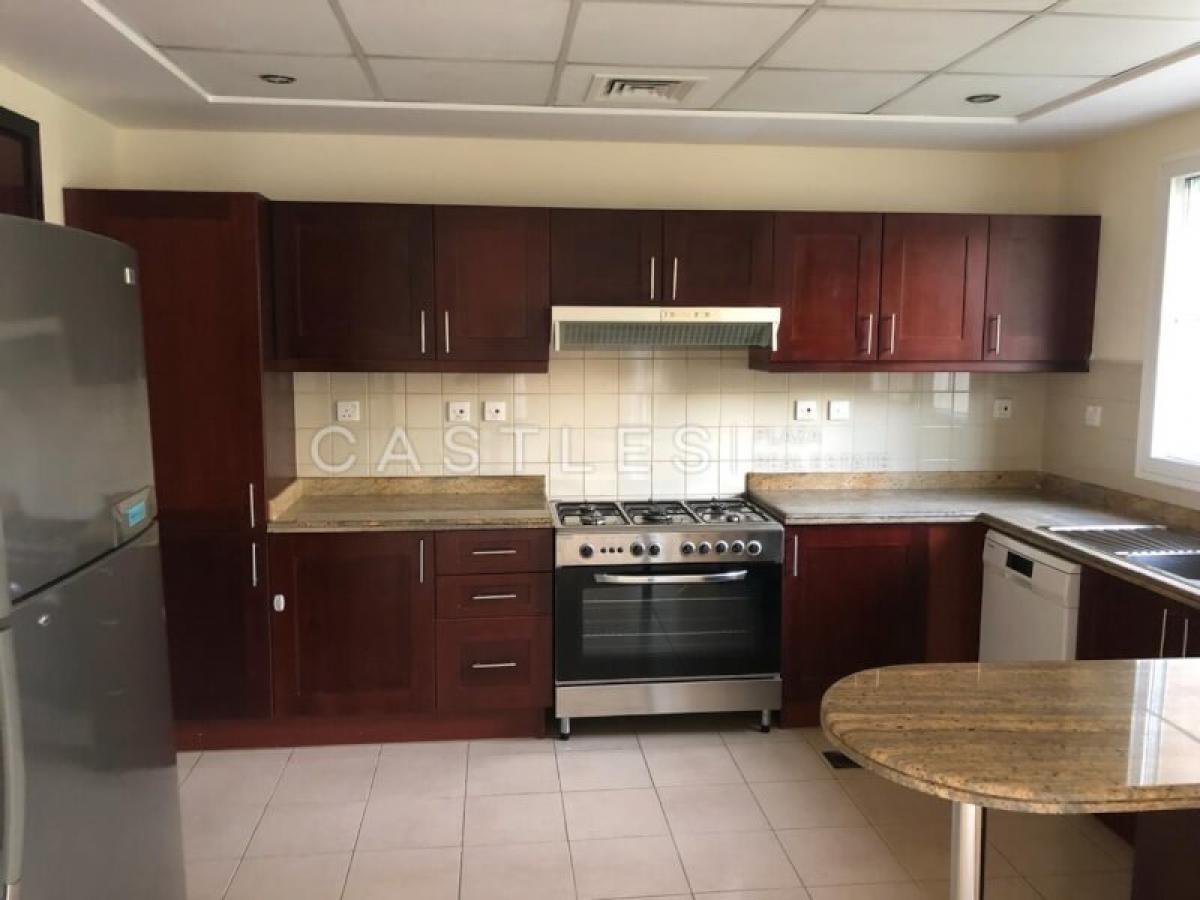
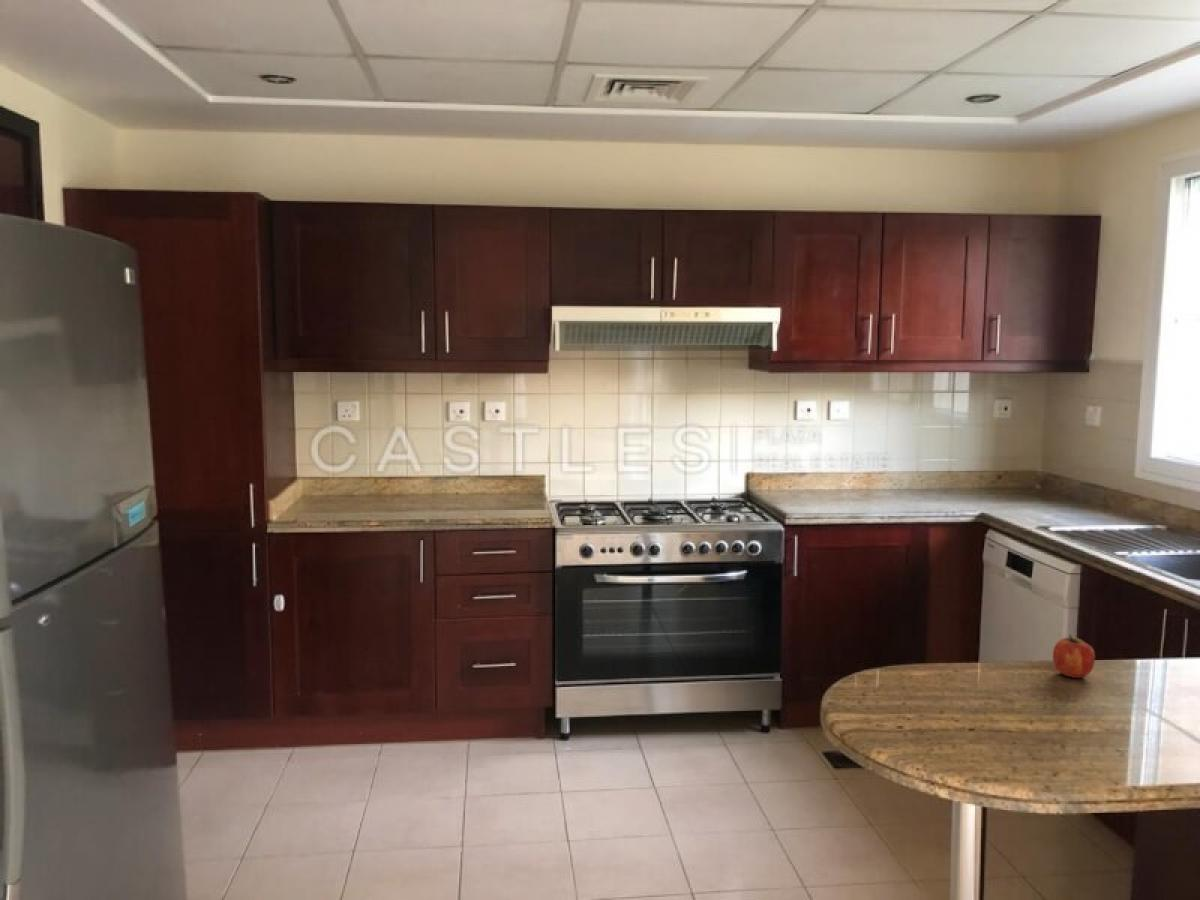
+ fruit [1052,634,1096,679]
